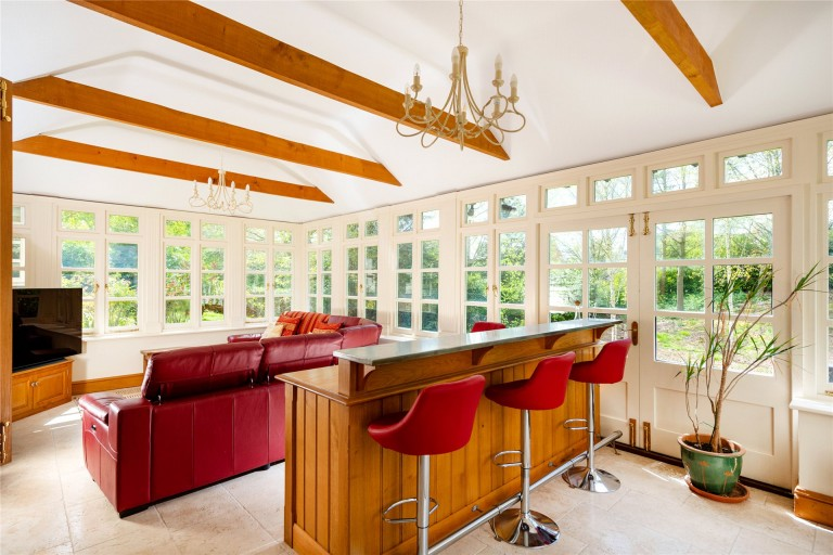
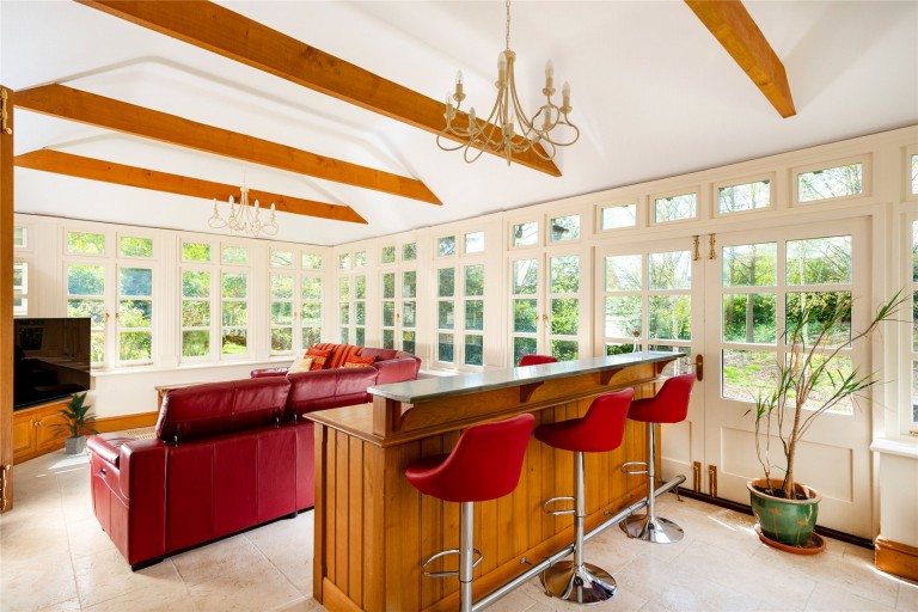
+ indoor plant [43,390,103,455]
